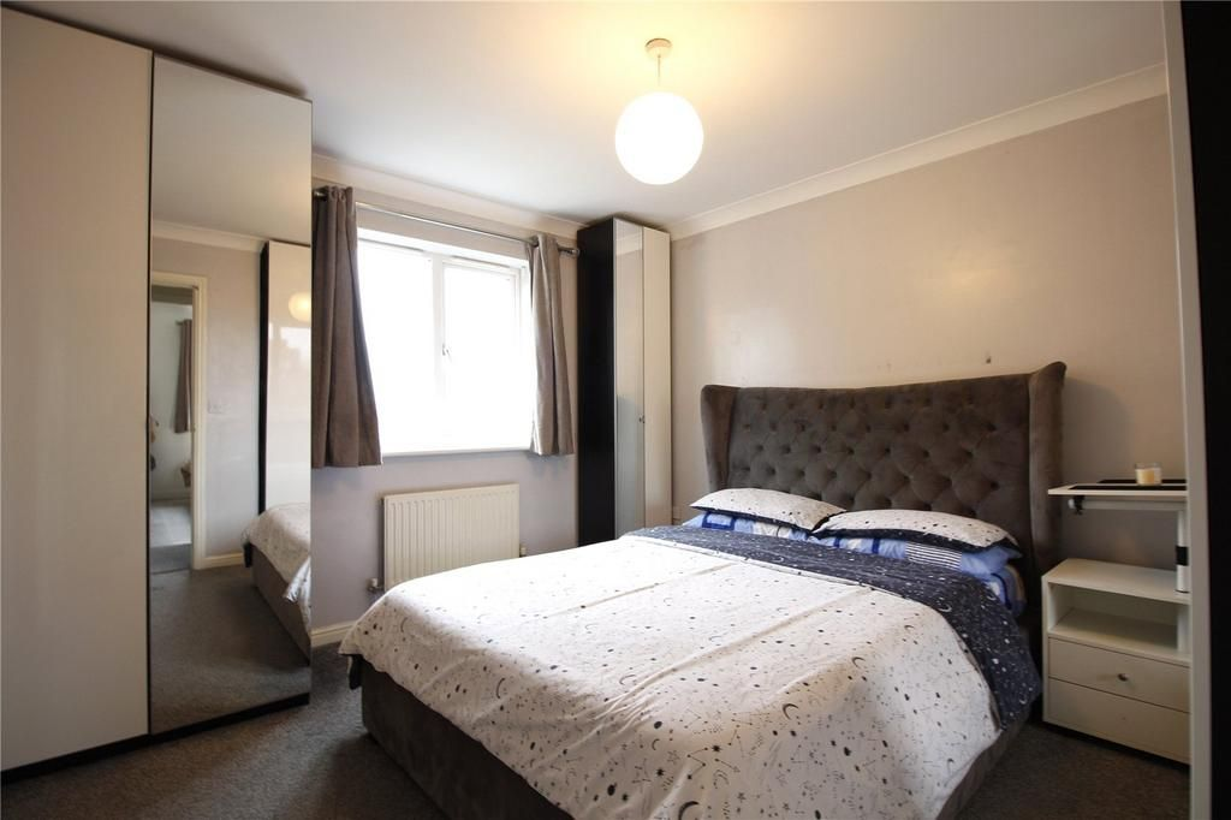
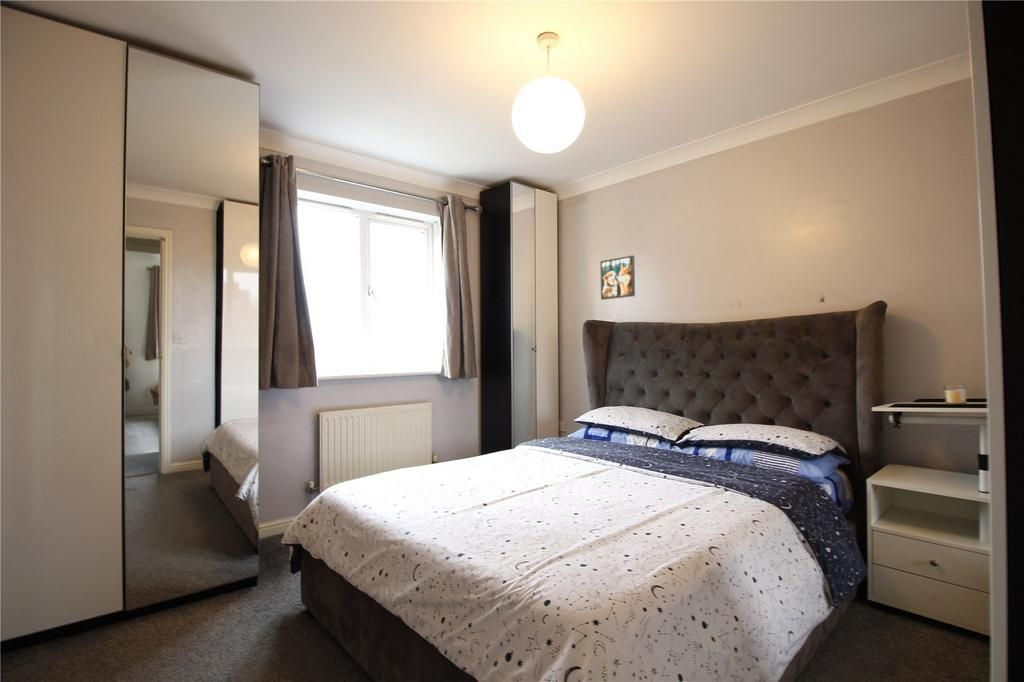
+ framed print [599,254,636,301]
